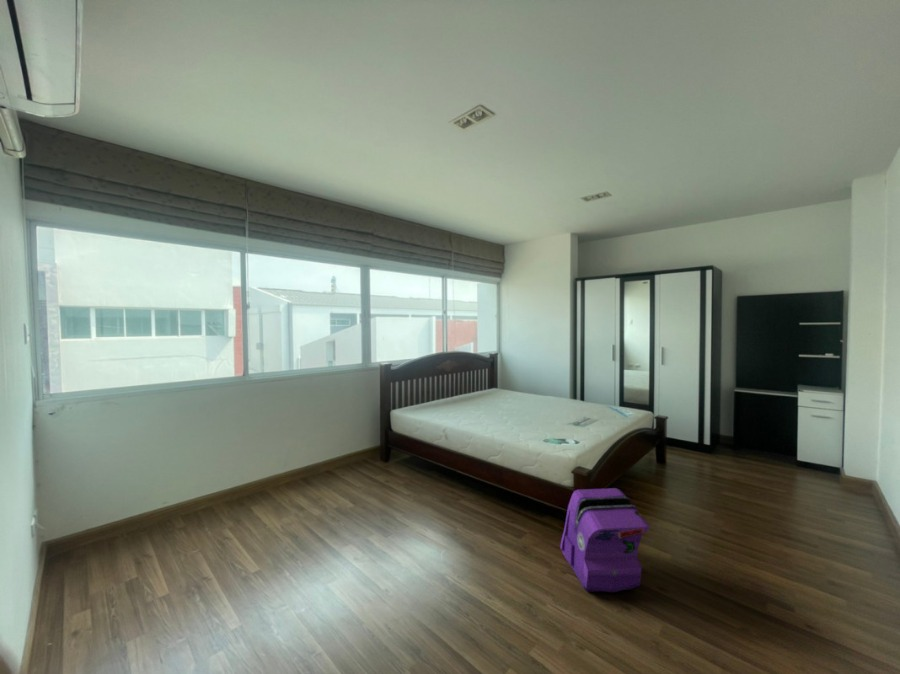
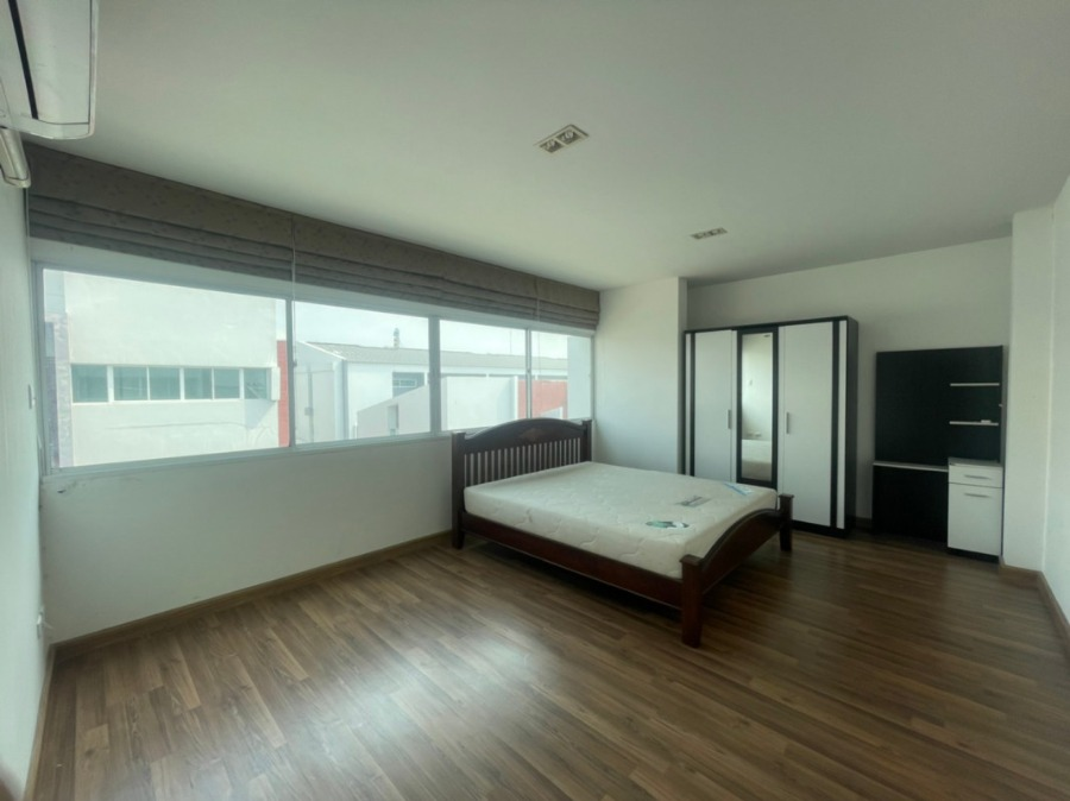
- backpack [559,487,651,594]
